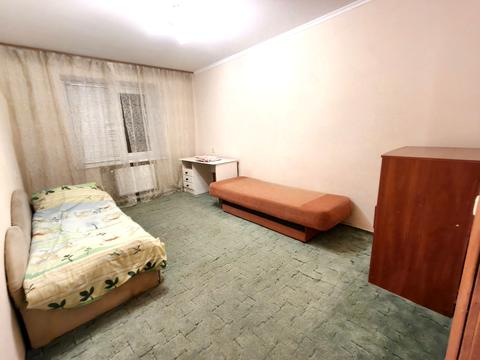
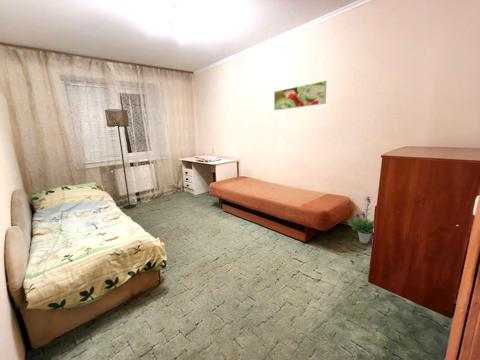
+ floor lamp [104,108,137,209]
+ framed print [273,80,328,111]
+ potted plant [347,195,375,244]
